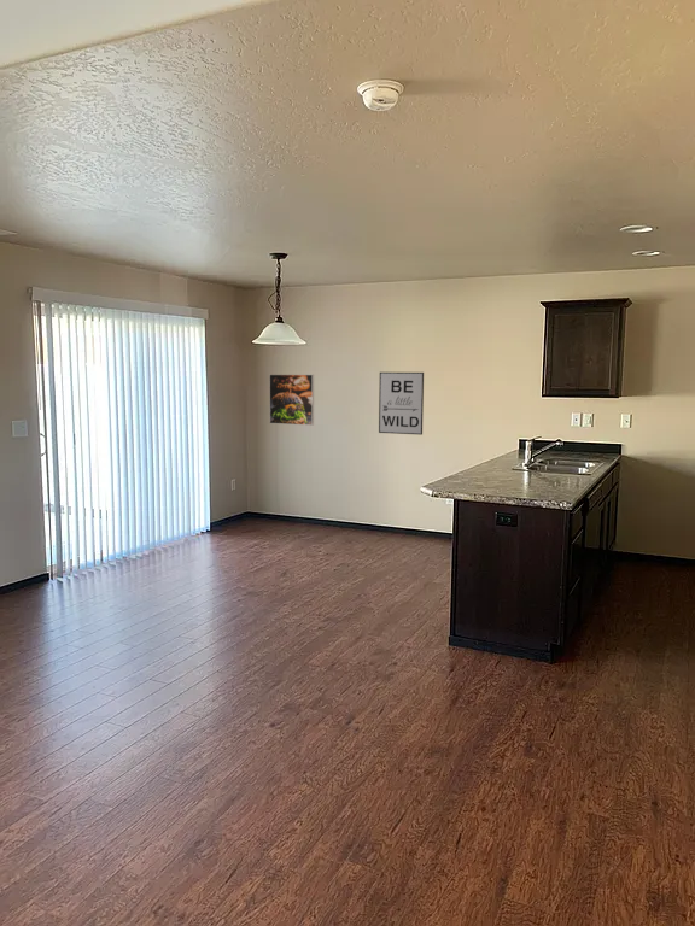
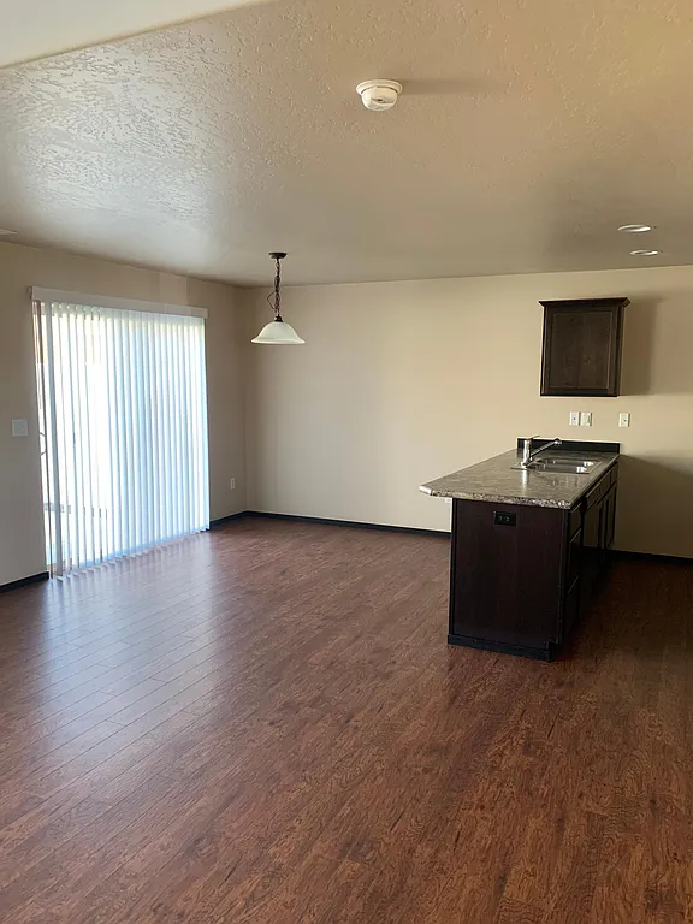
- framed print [268,374,315,427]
- wall art [378,371,425,436]
